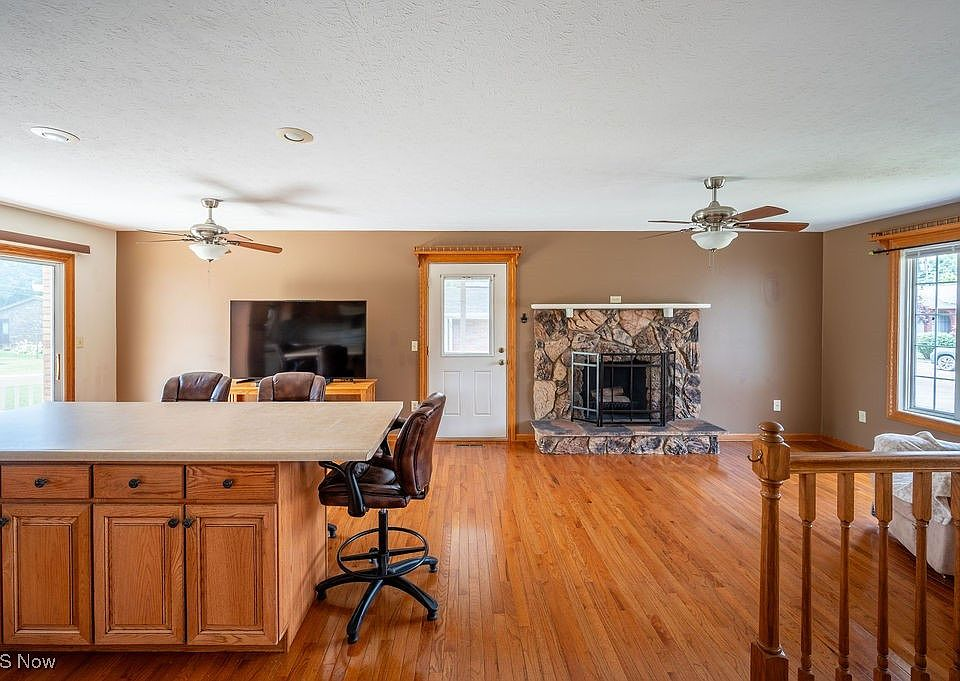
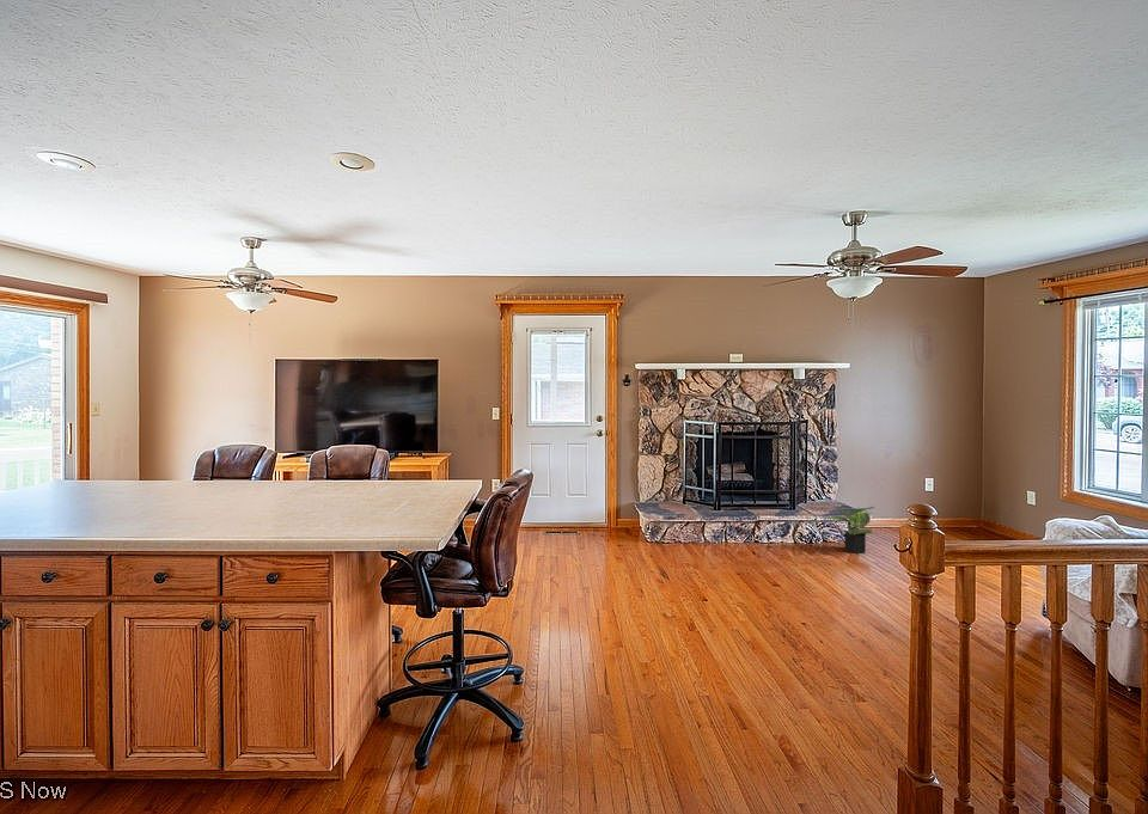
+ potted plant [825,506,877,555]
